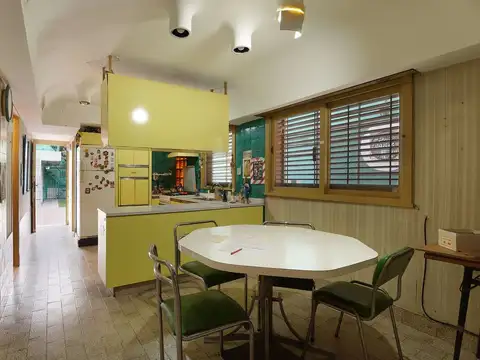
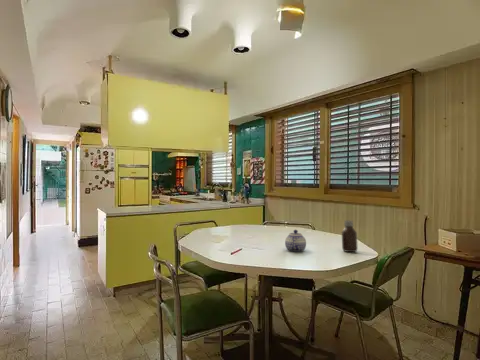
+ bottle [341,219,359,253]
+ teapot [284,229,307,253]
